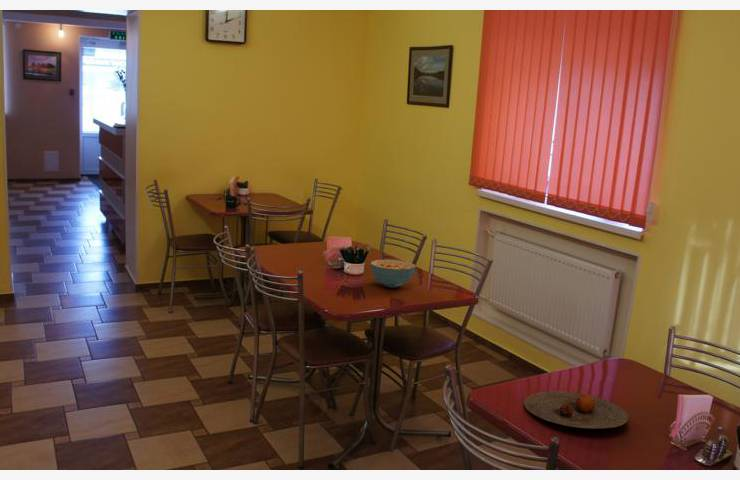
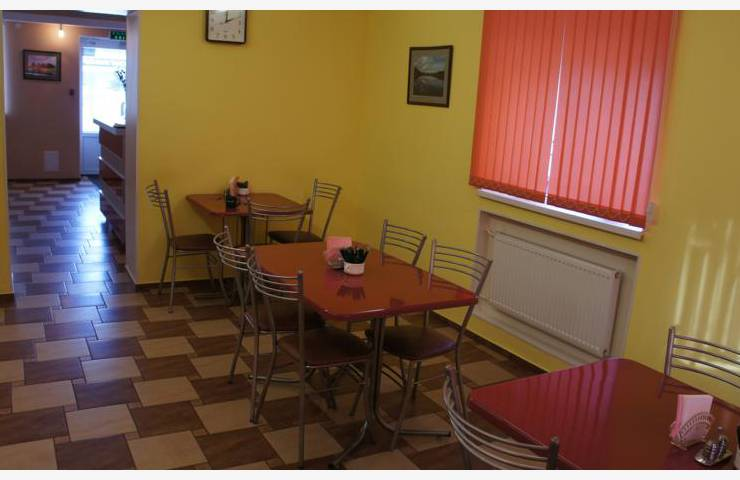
- plate [523,390,629,430]
- cereal bowl [370,259,416,289]
